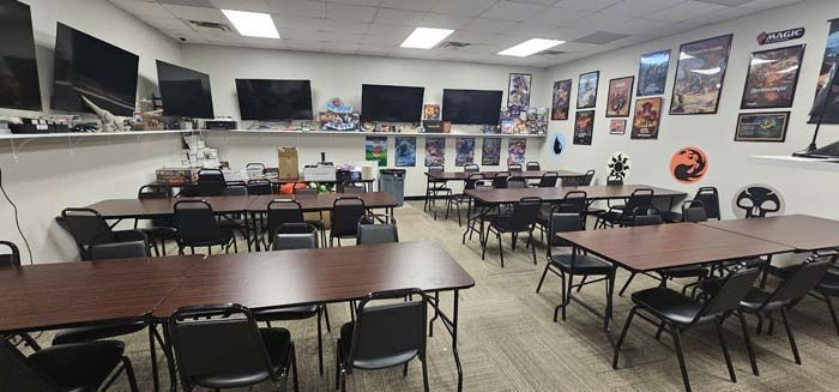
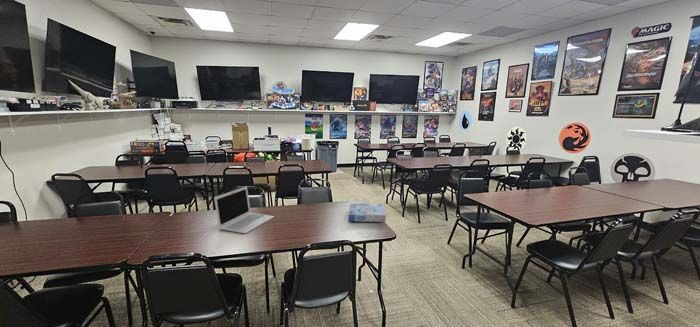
+ laptop [213,185,275,234]
+ board games [347,203,387,223]
